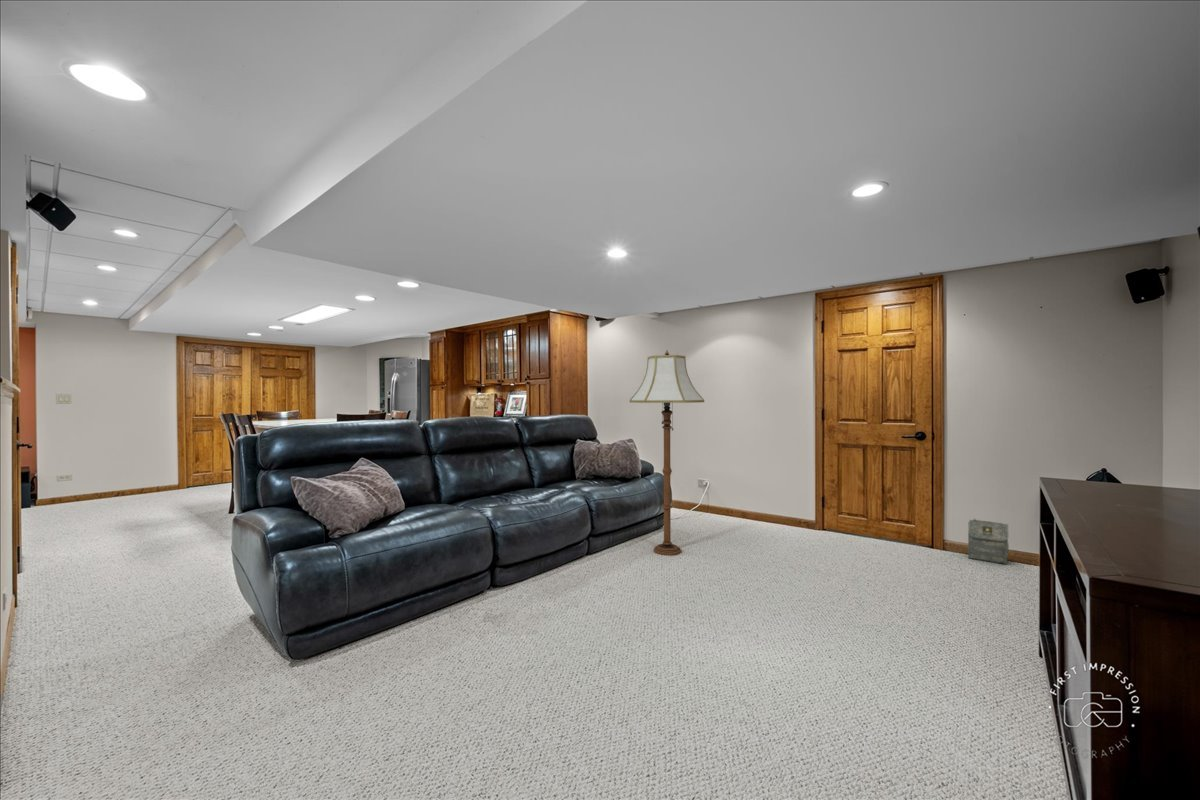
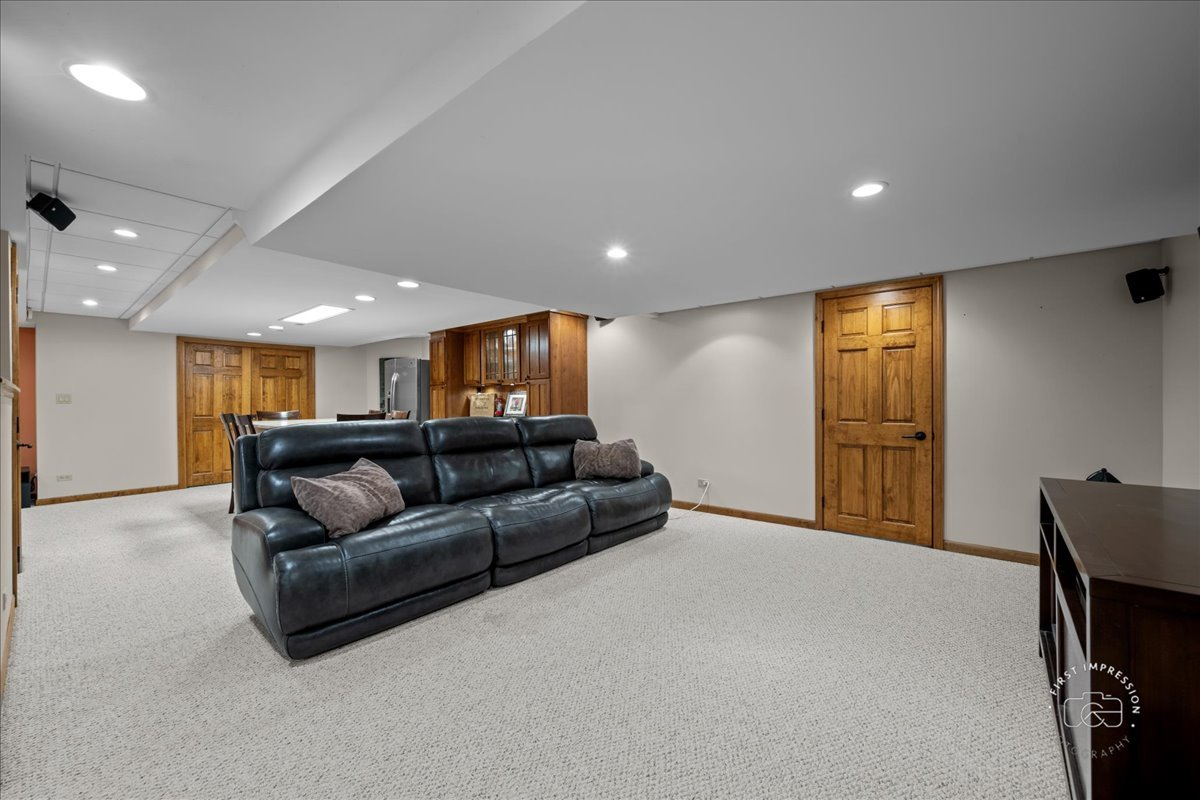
- floor lamp [629,349,705,556]
- bag [967,518,1010,565]
